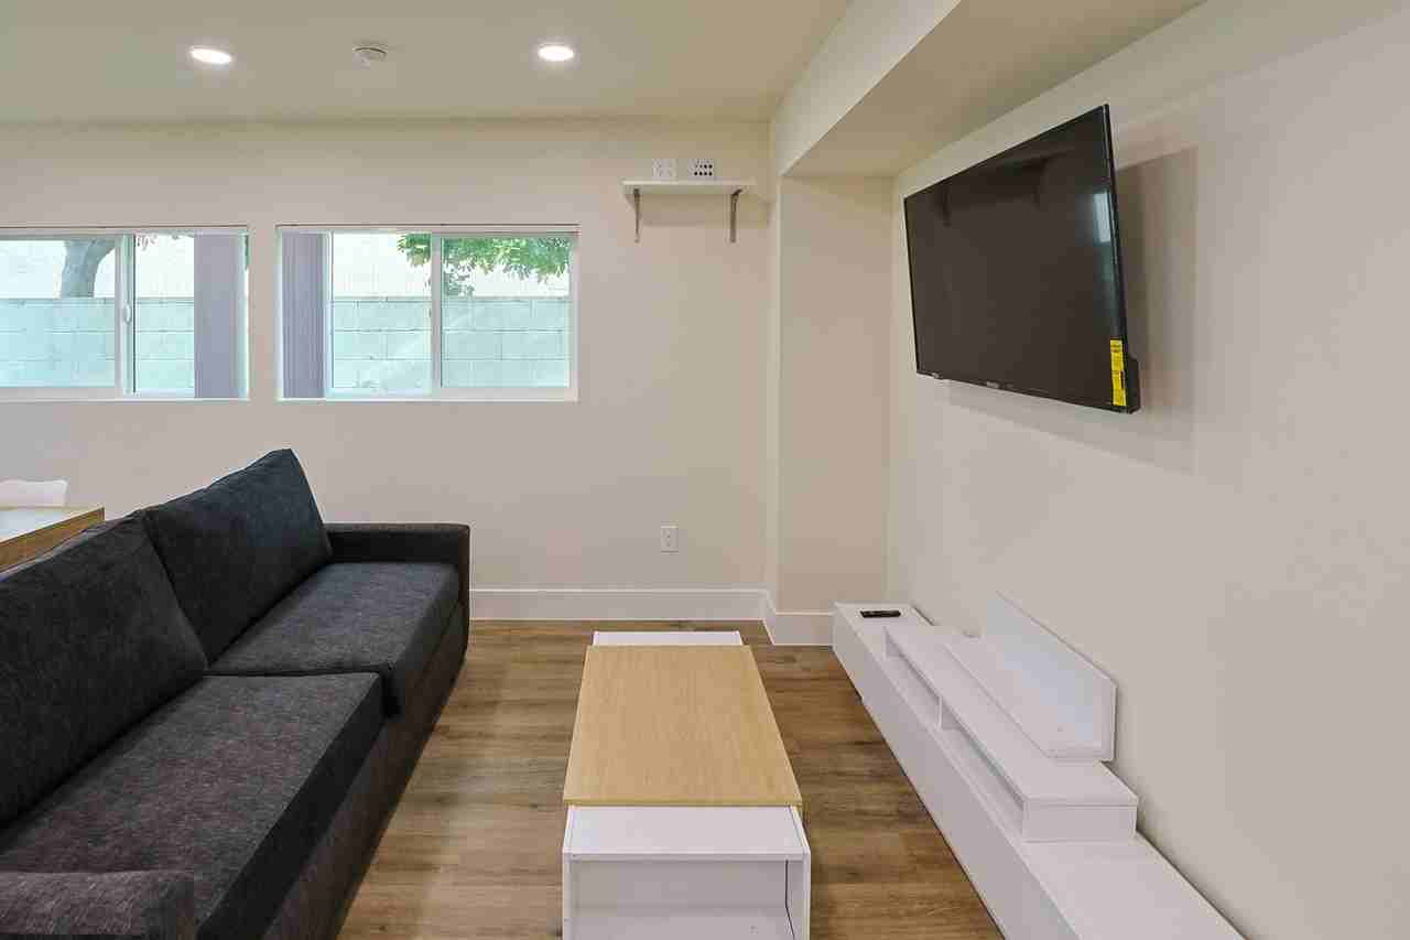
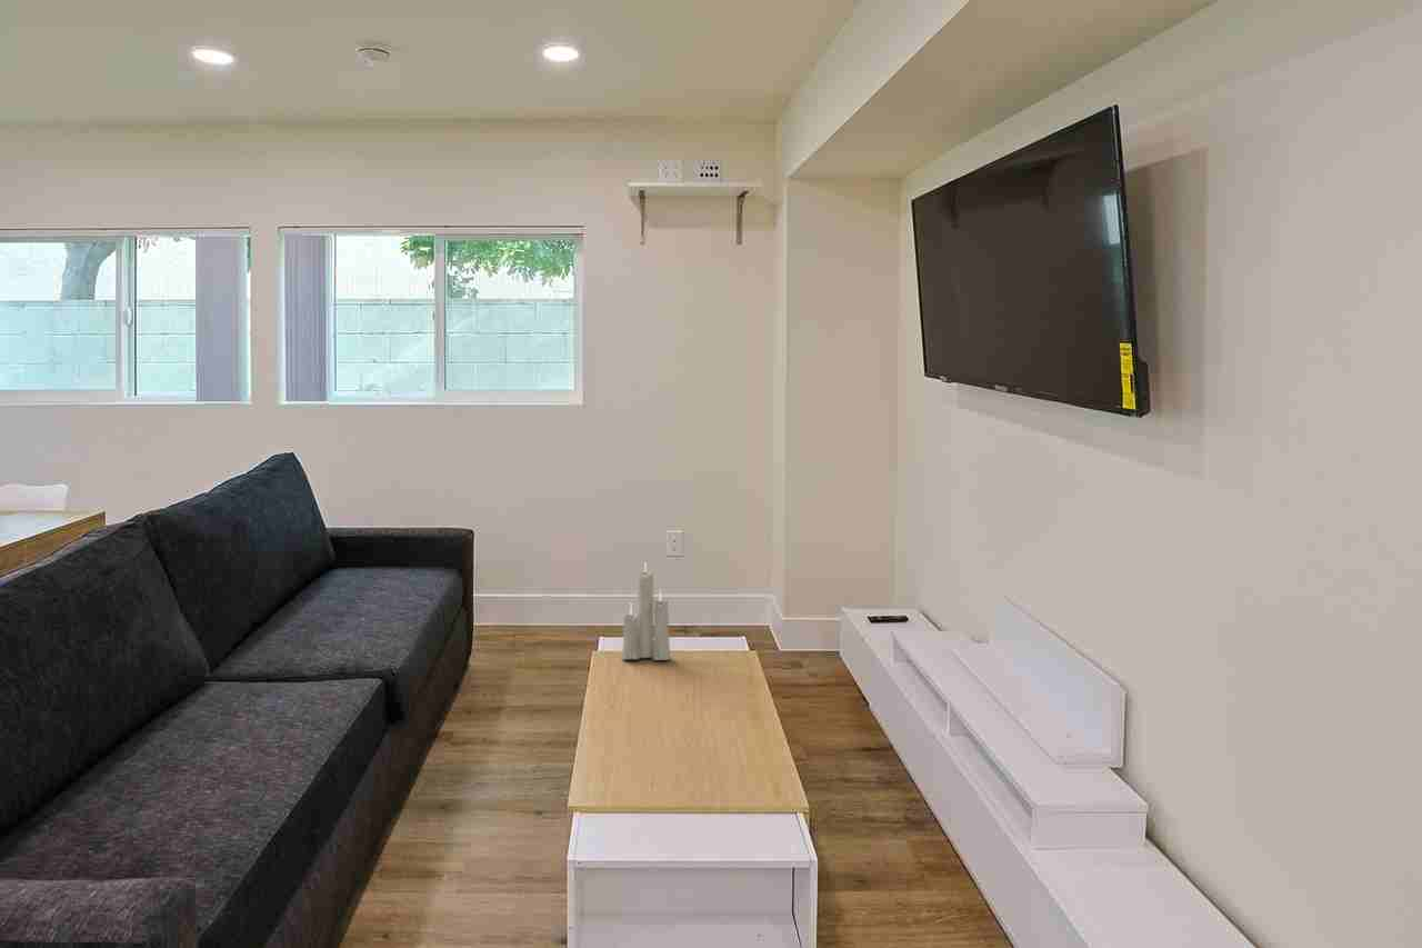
+ candle [620,563,672,661]
